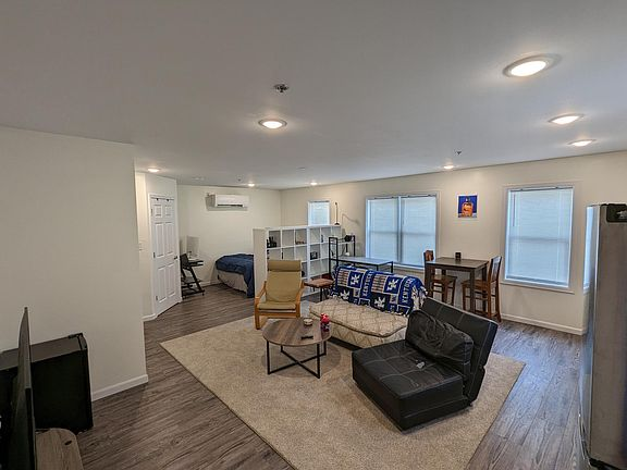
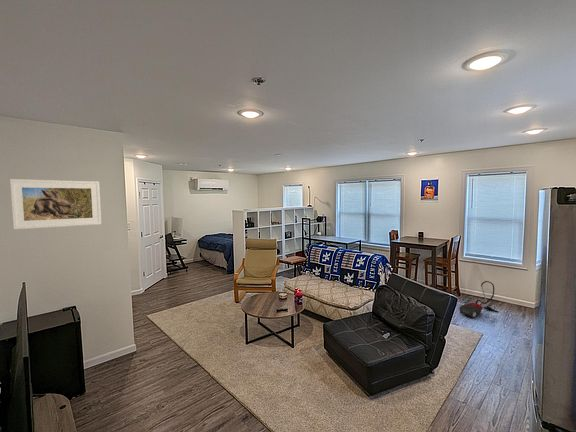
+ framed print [9,178,102,230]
+ vacuum cleaner [458,280,500,319]
